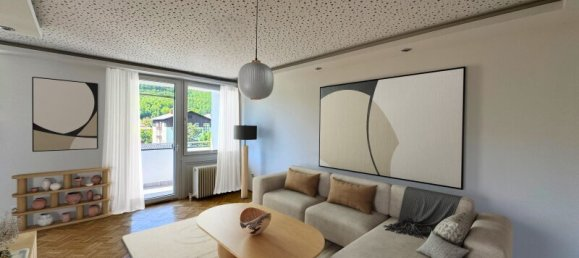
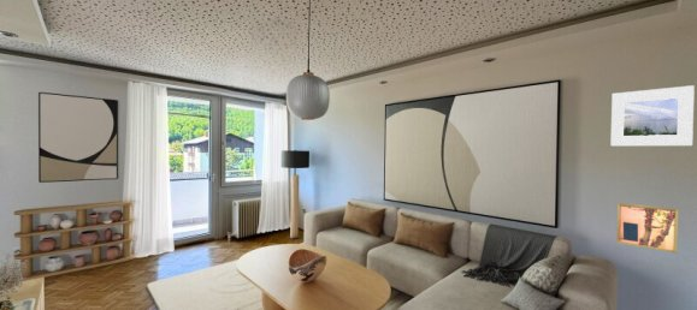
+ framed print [610,84,696,147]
+ wall art [615,202,679,254]
